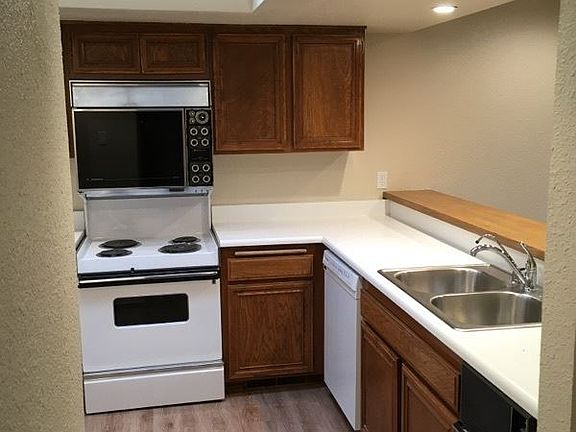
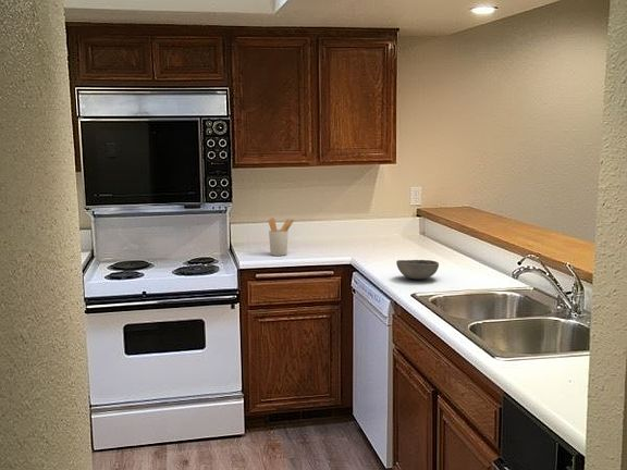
+ utensil holder [268,217,295,257]
+ bowl [395,259,440,281]
